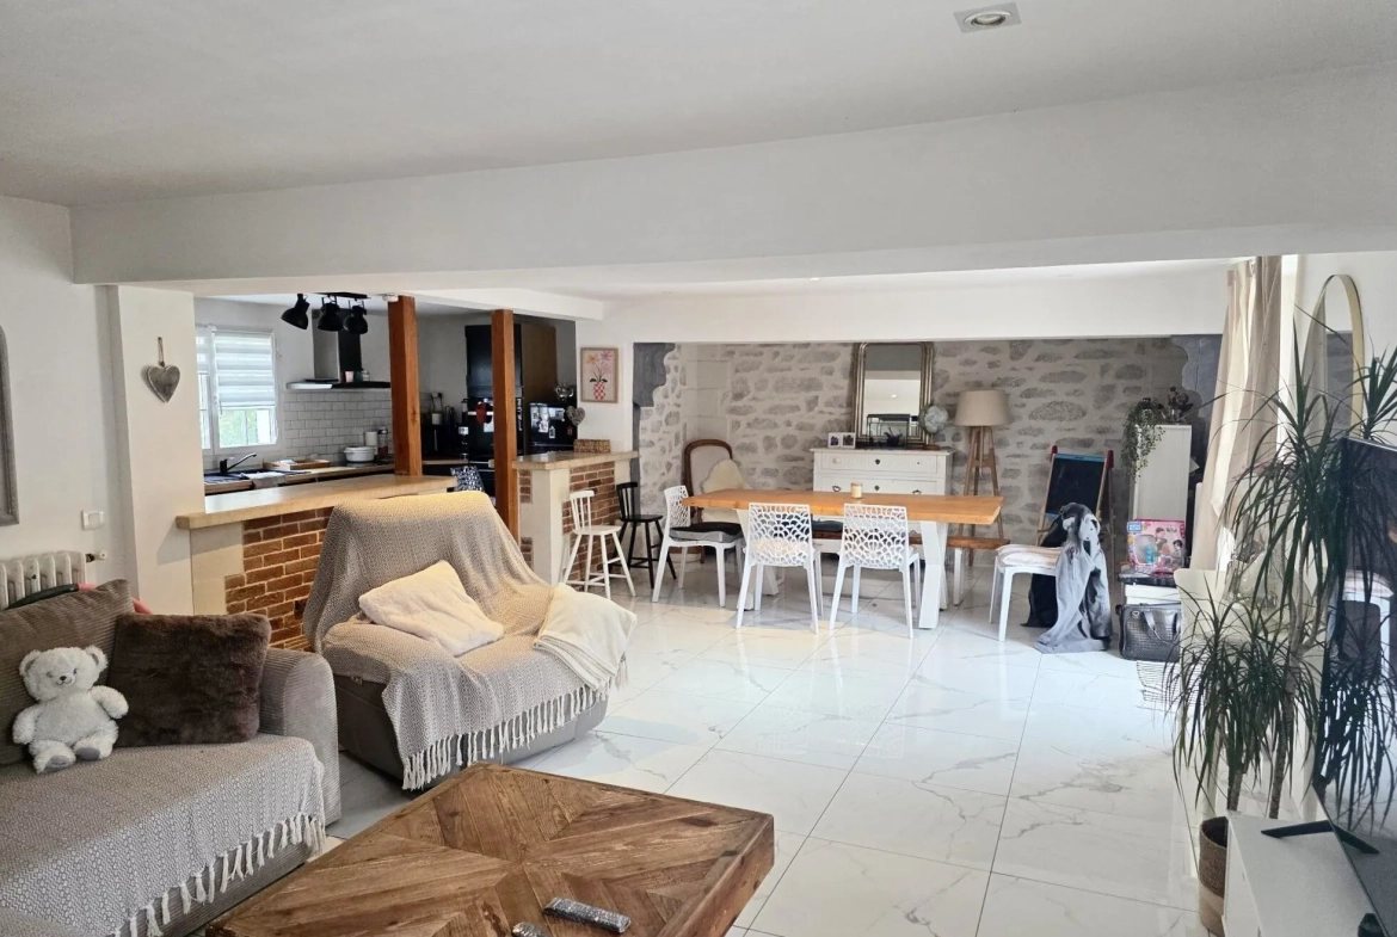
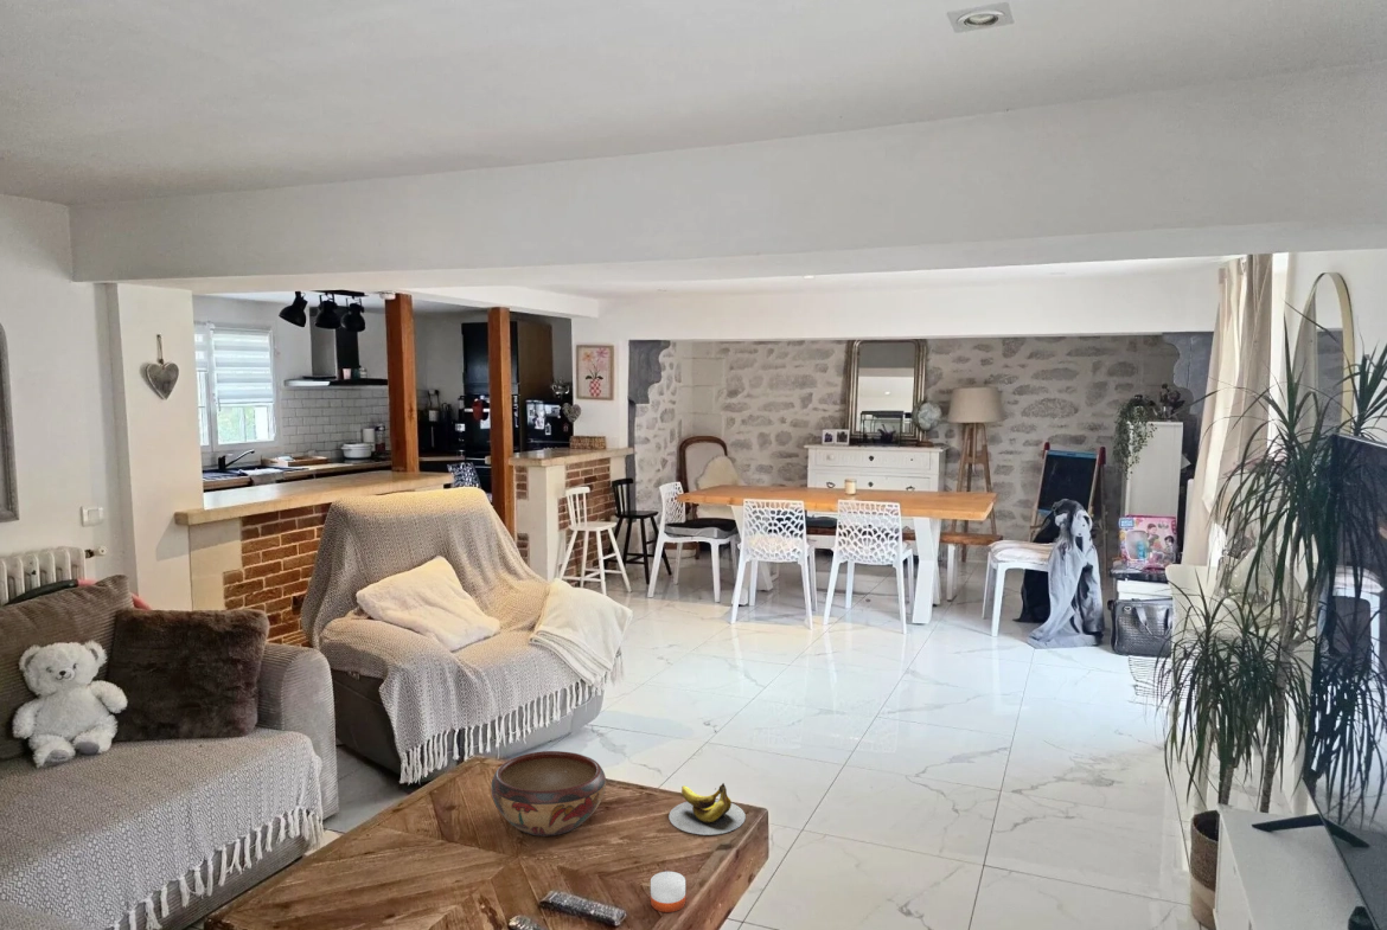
+ decorative bowl [490,750,607,838]
+ banana [667,782,747,836]
+ candle [650,871,688,913]
